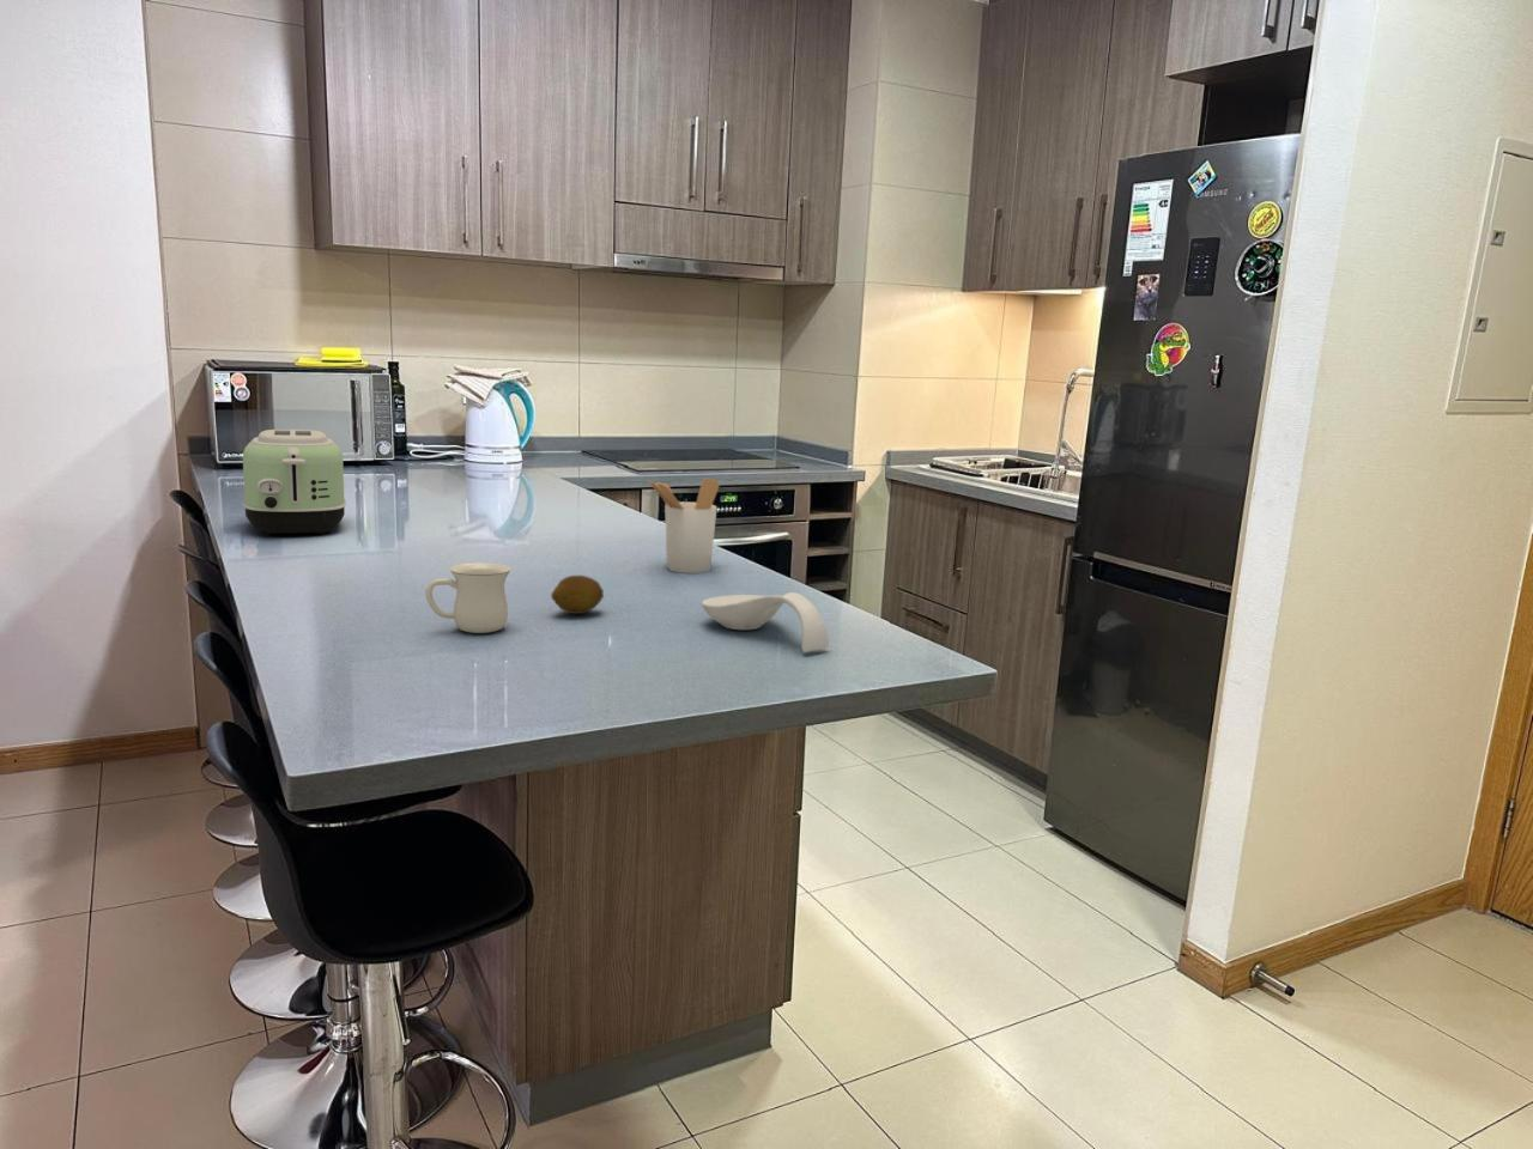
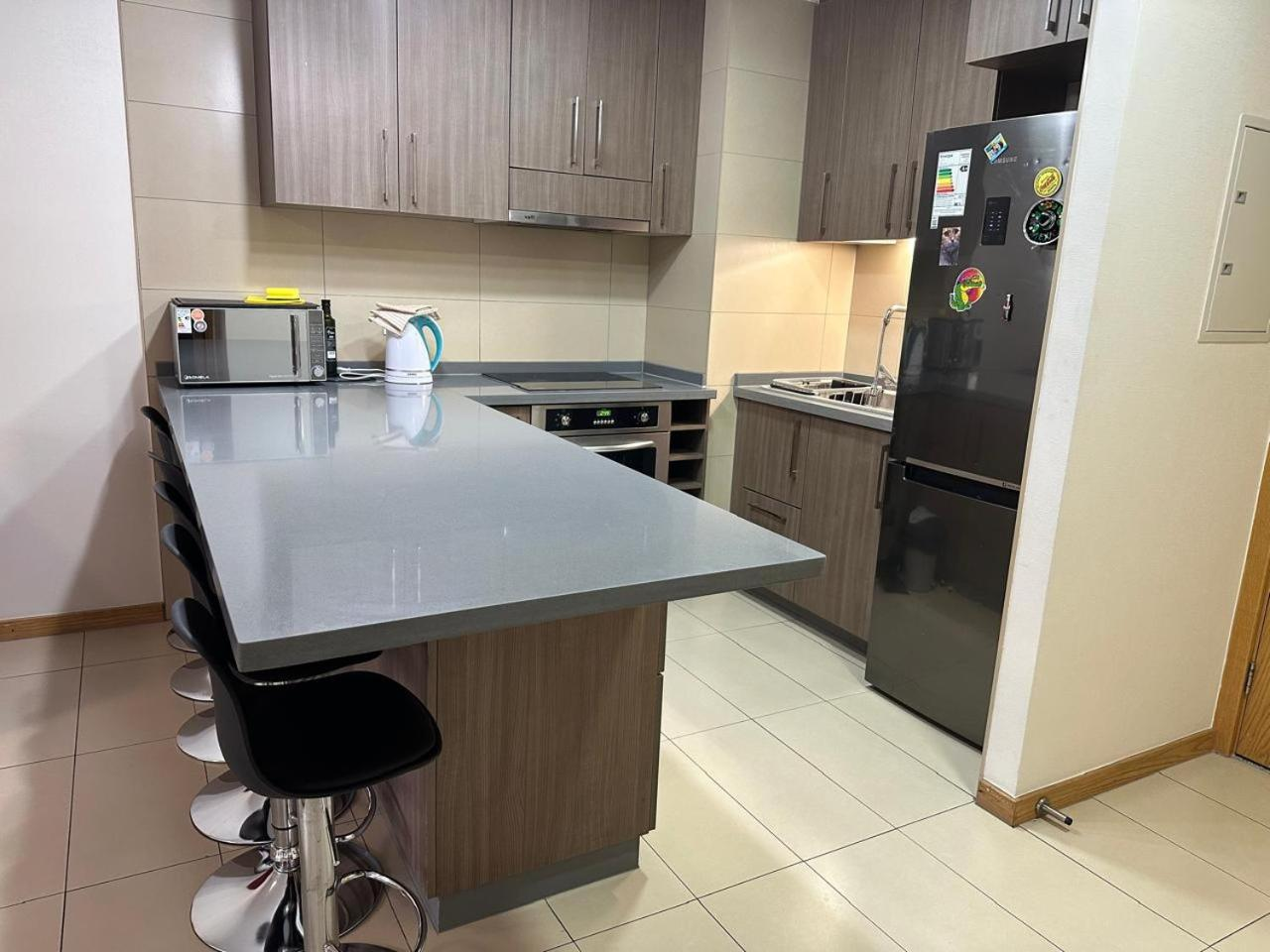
- fruit [549,574,605,616]
- toaster [241,428,348,536]
- utensil holder [646,477,719,574]
- mug [424,561,513,635]
- spoon rest [700,591,830,653]
